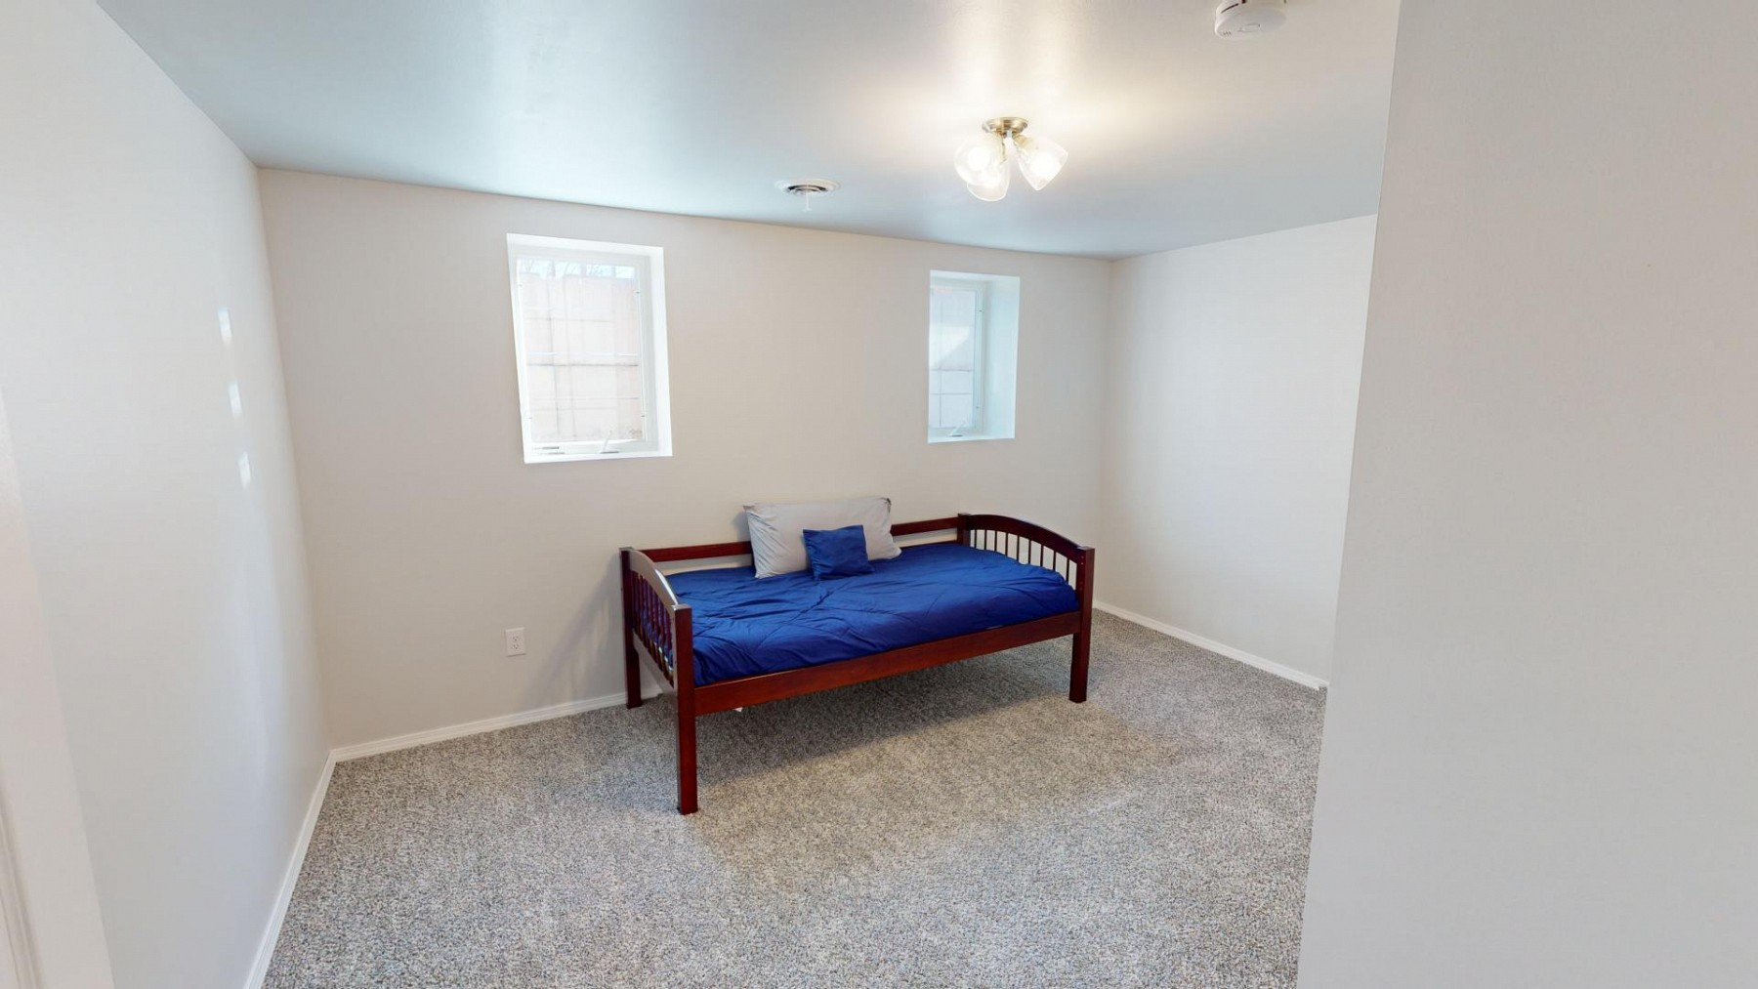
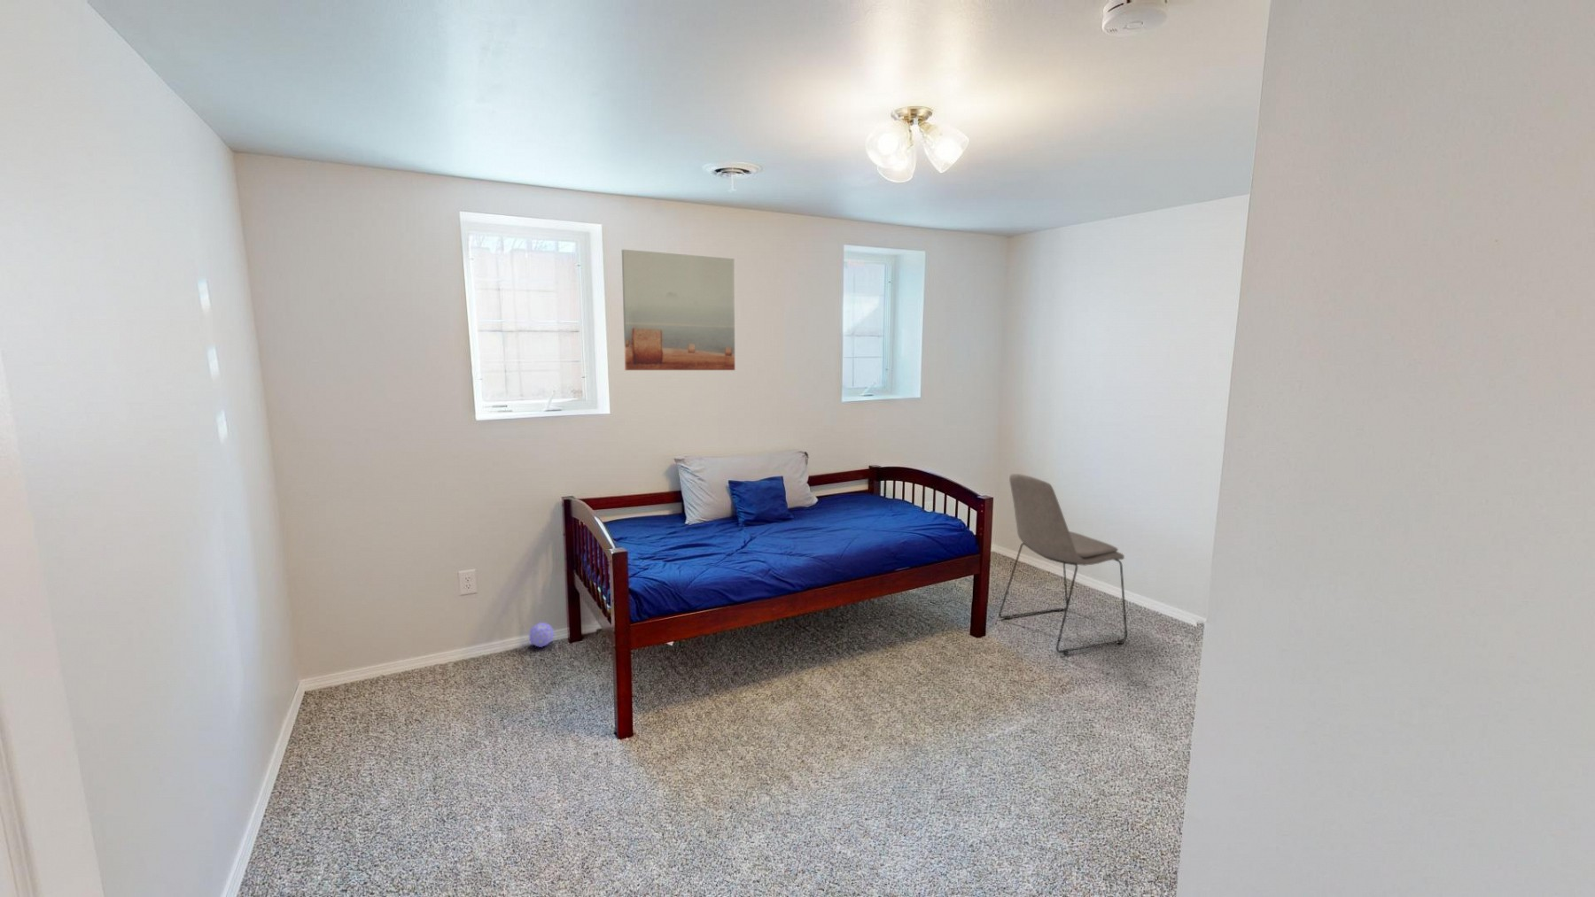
+ wall art [621,249,735,371]
+ chair [998,473,1128,654]
+ ball [528,622,554,648]
